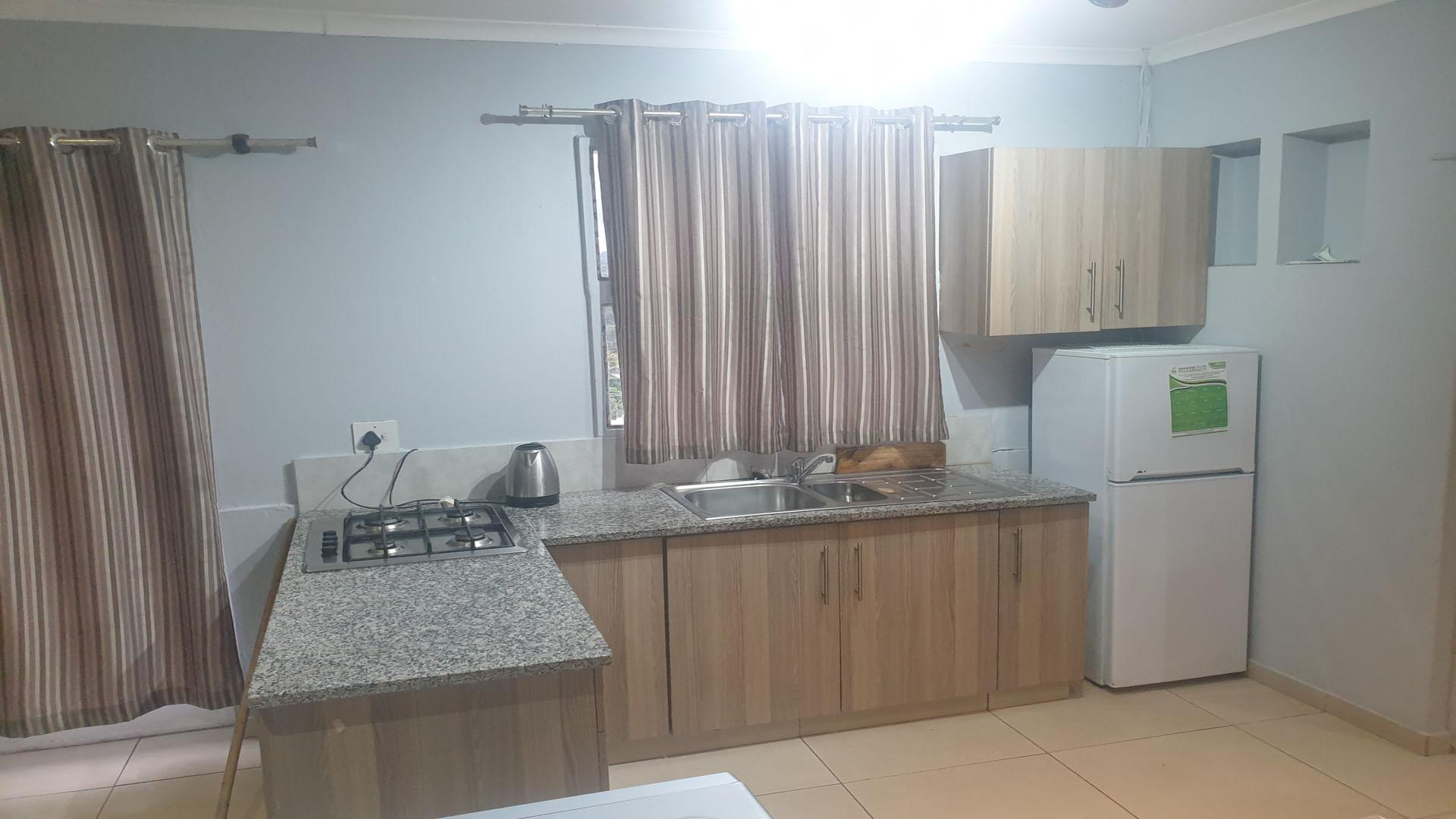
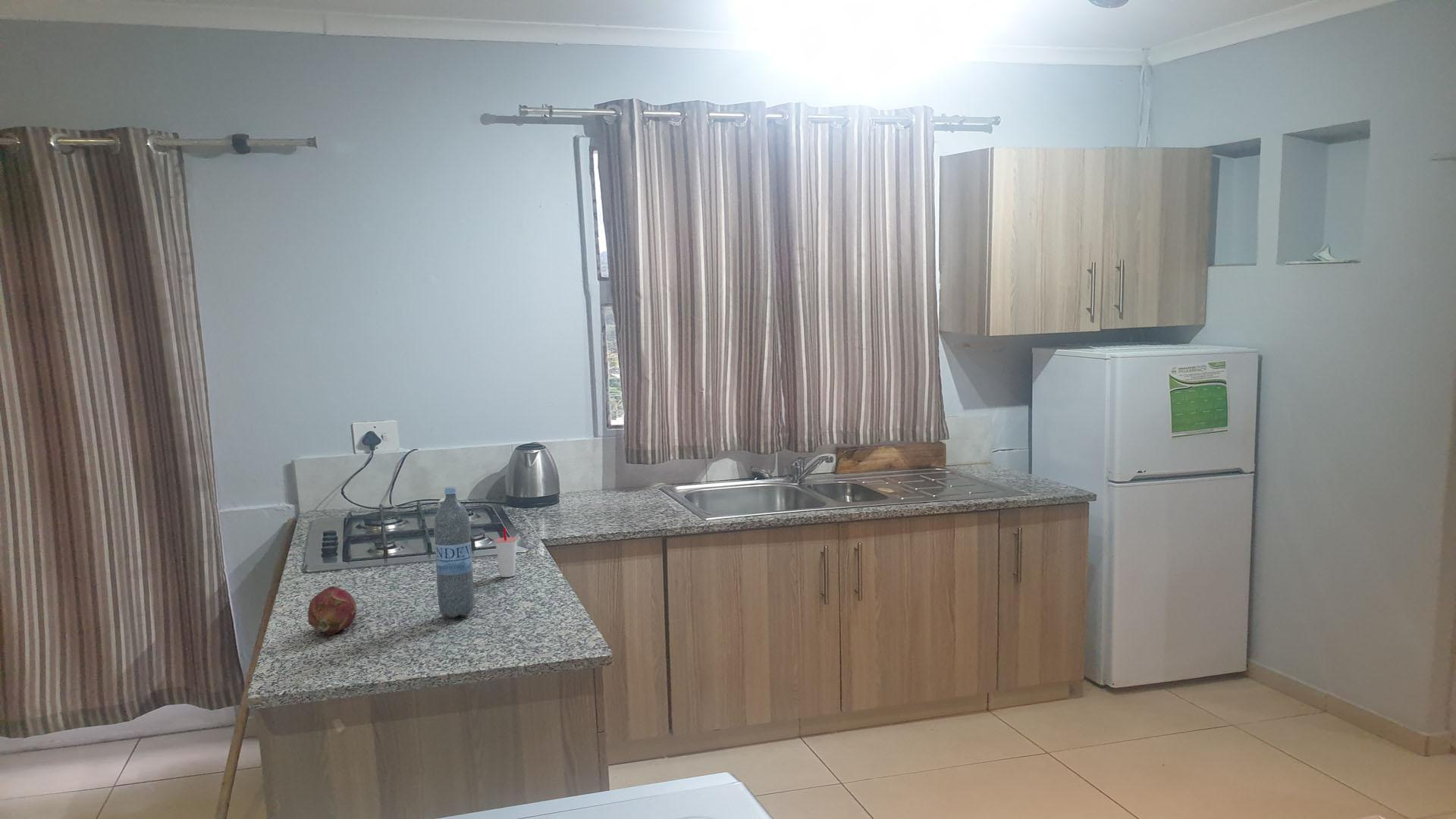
+ fruit [307,585,357,635]
+ water bottle [433,486,474,618]
+ cup [494,526,518,578]
